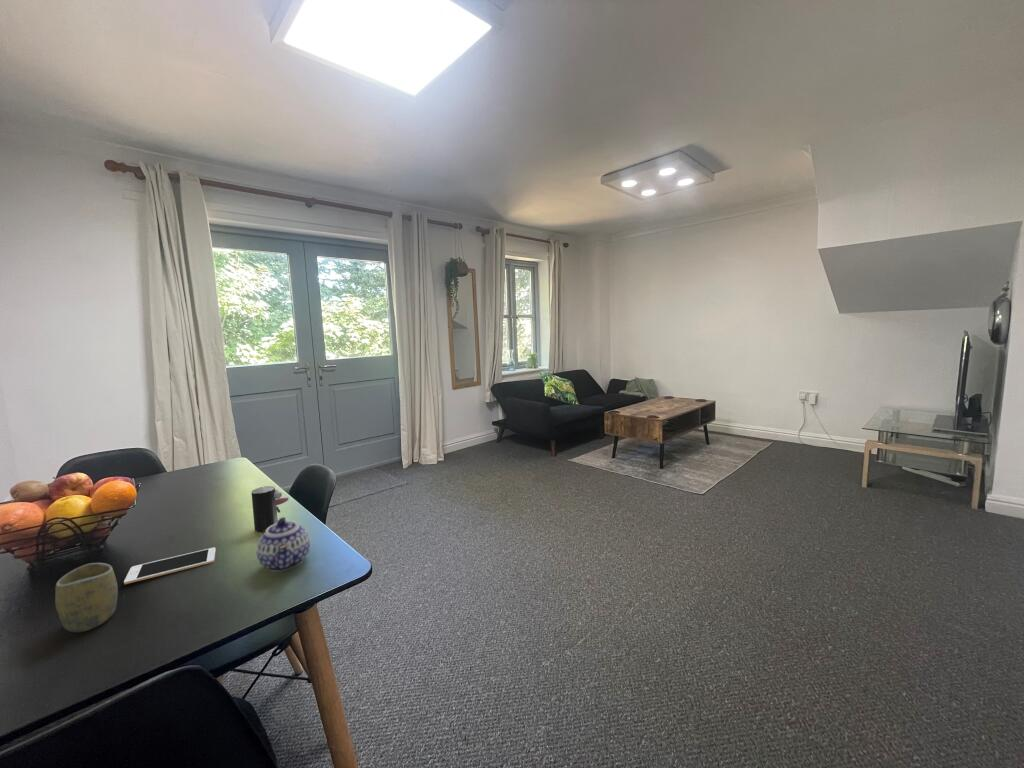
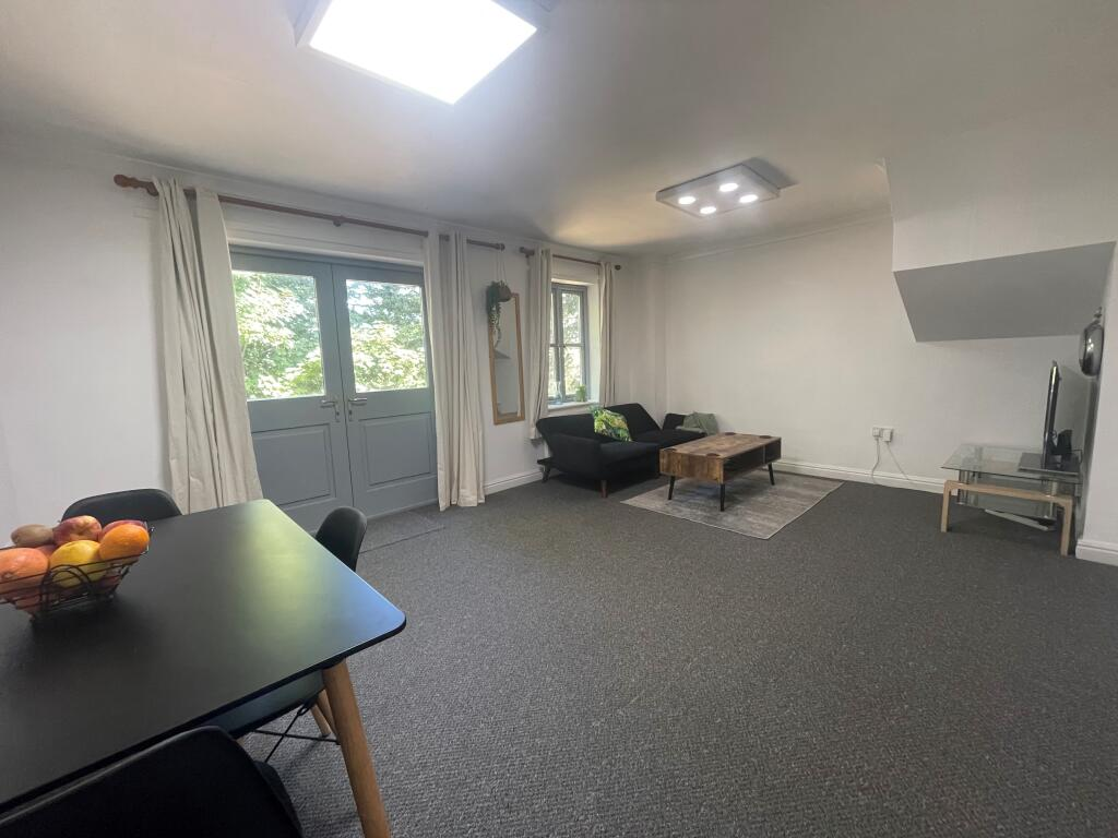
- cup [250,485,290,533]
- cup [54,562,119,633]
- cell phone [123,546,217,585]
- teapot [256,516,311,573]
